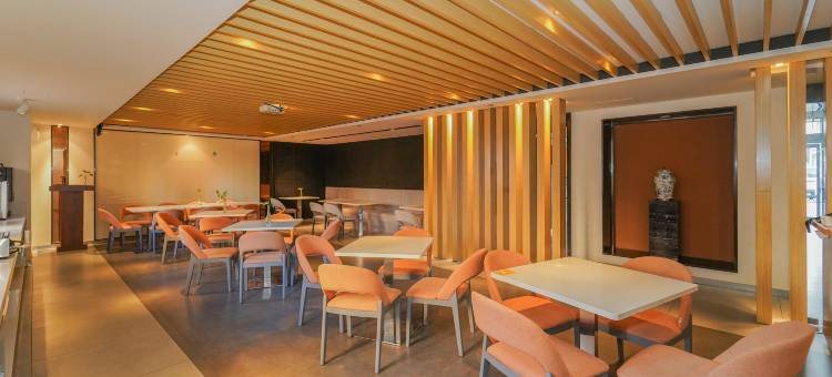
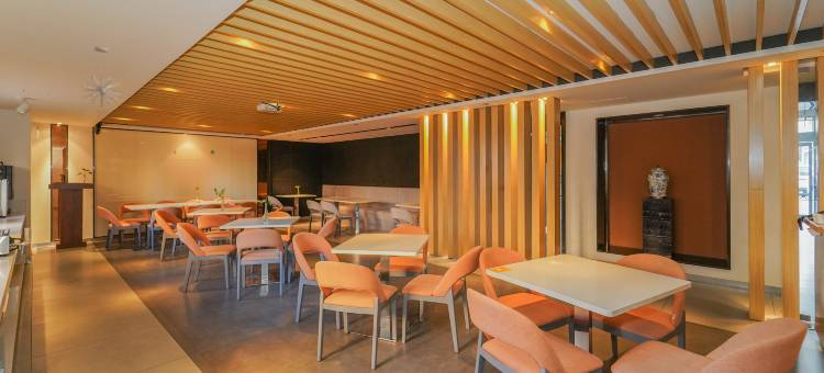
+ pendant light [80,46,122,109]
